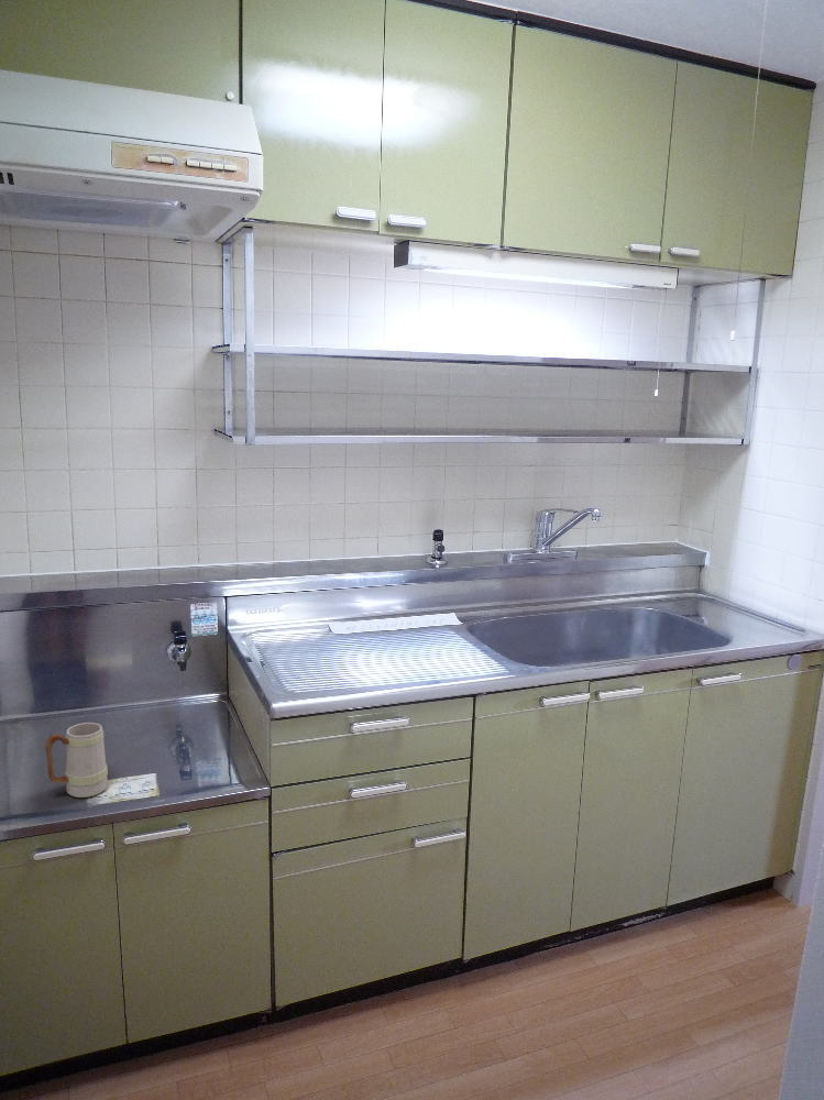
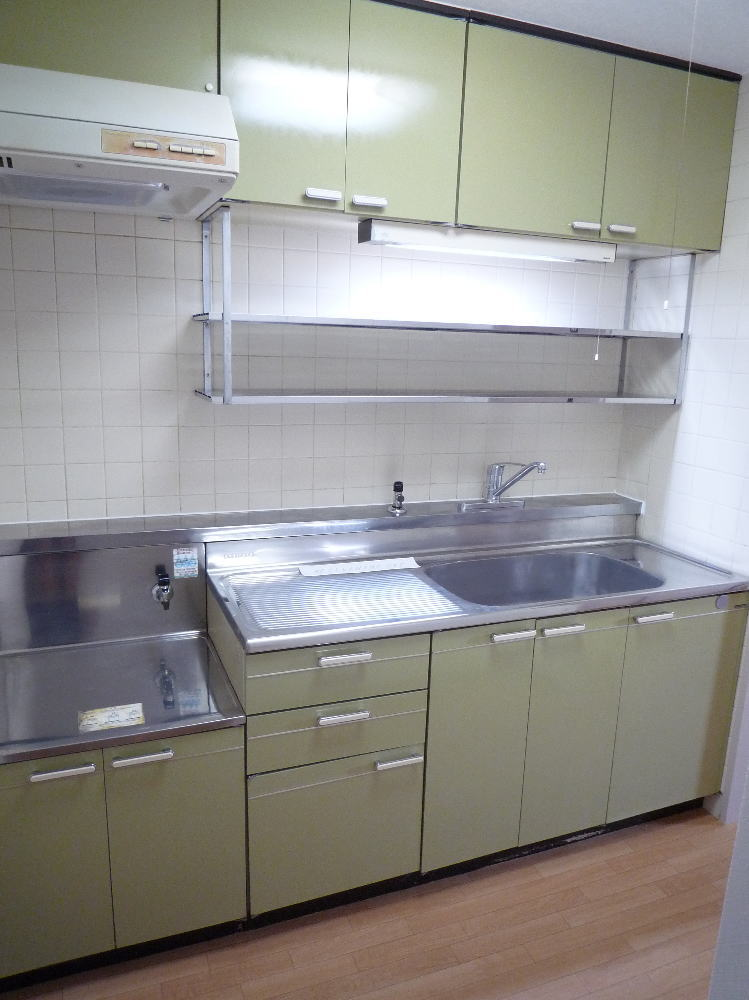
- mug [44,722,109,799]
